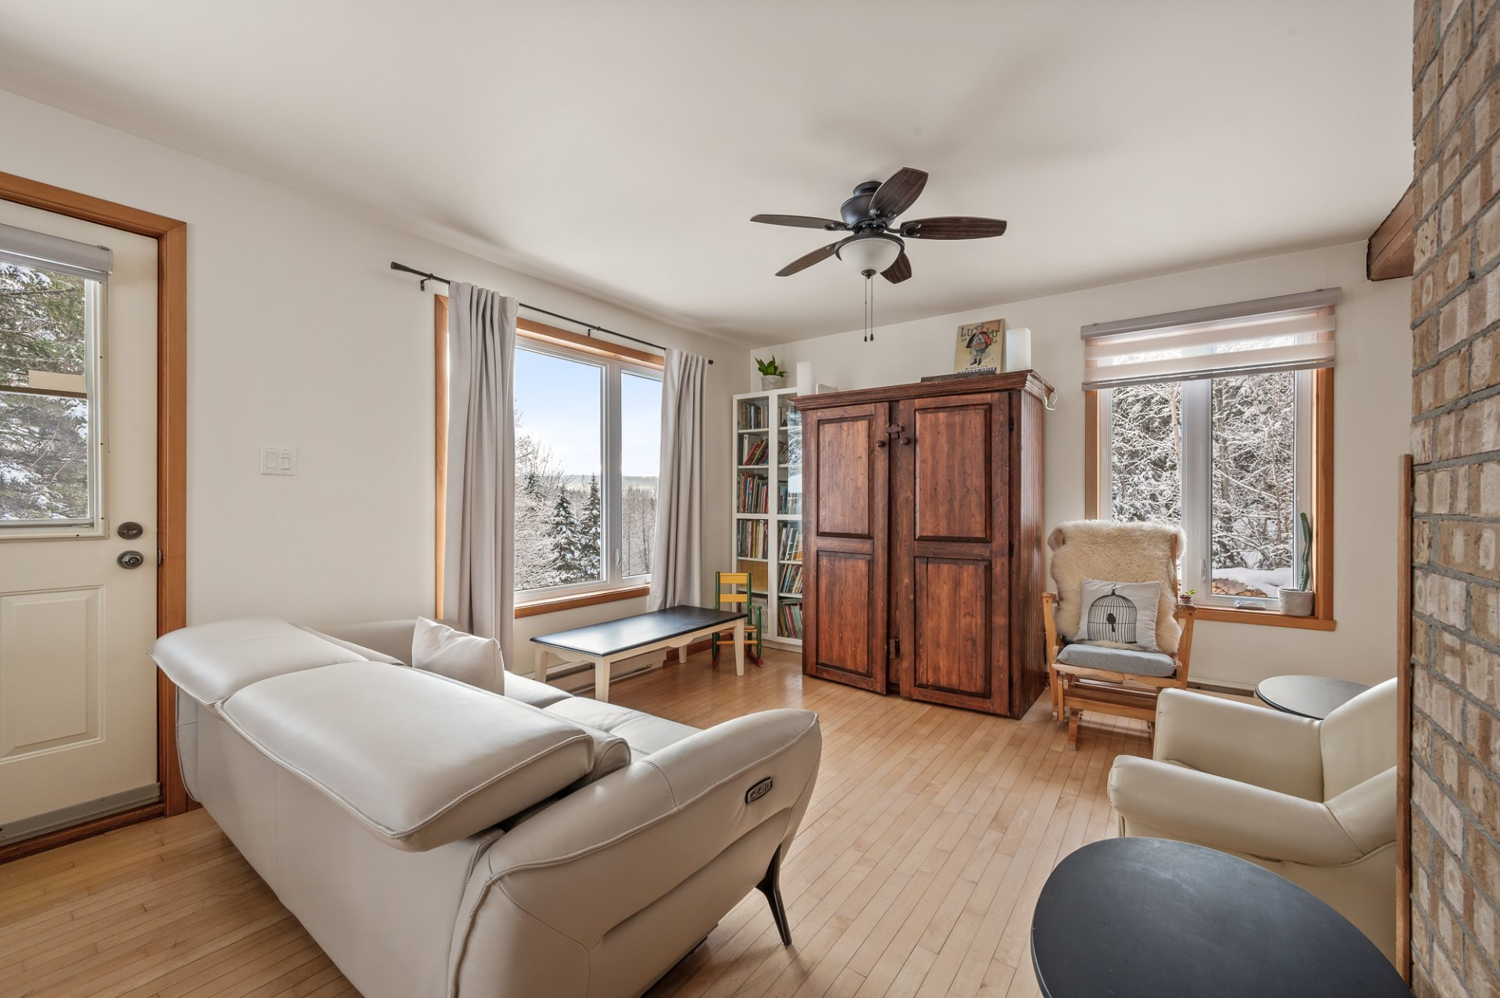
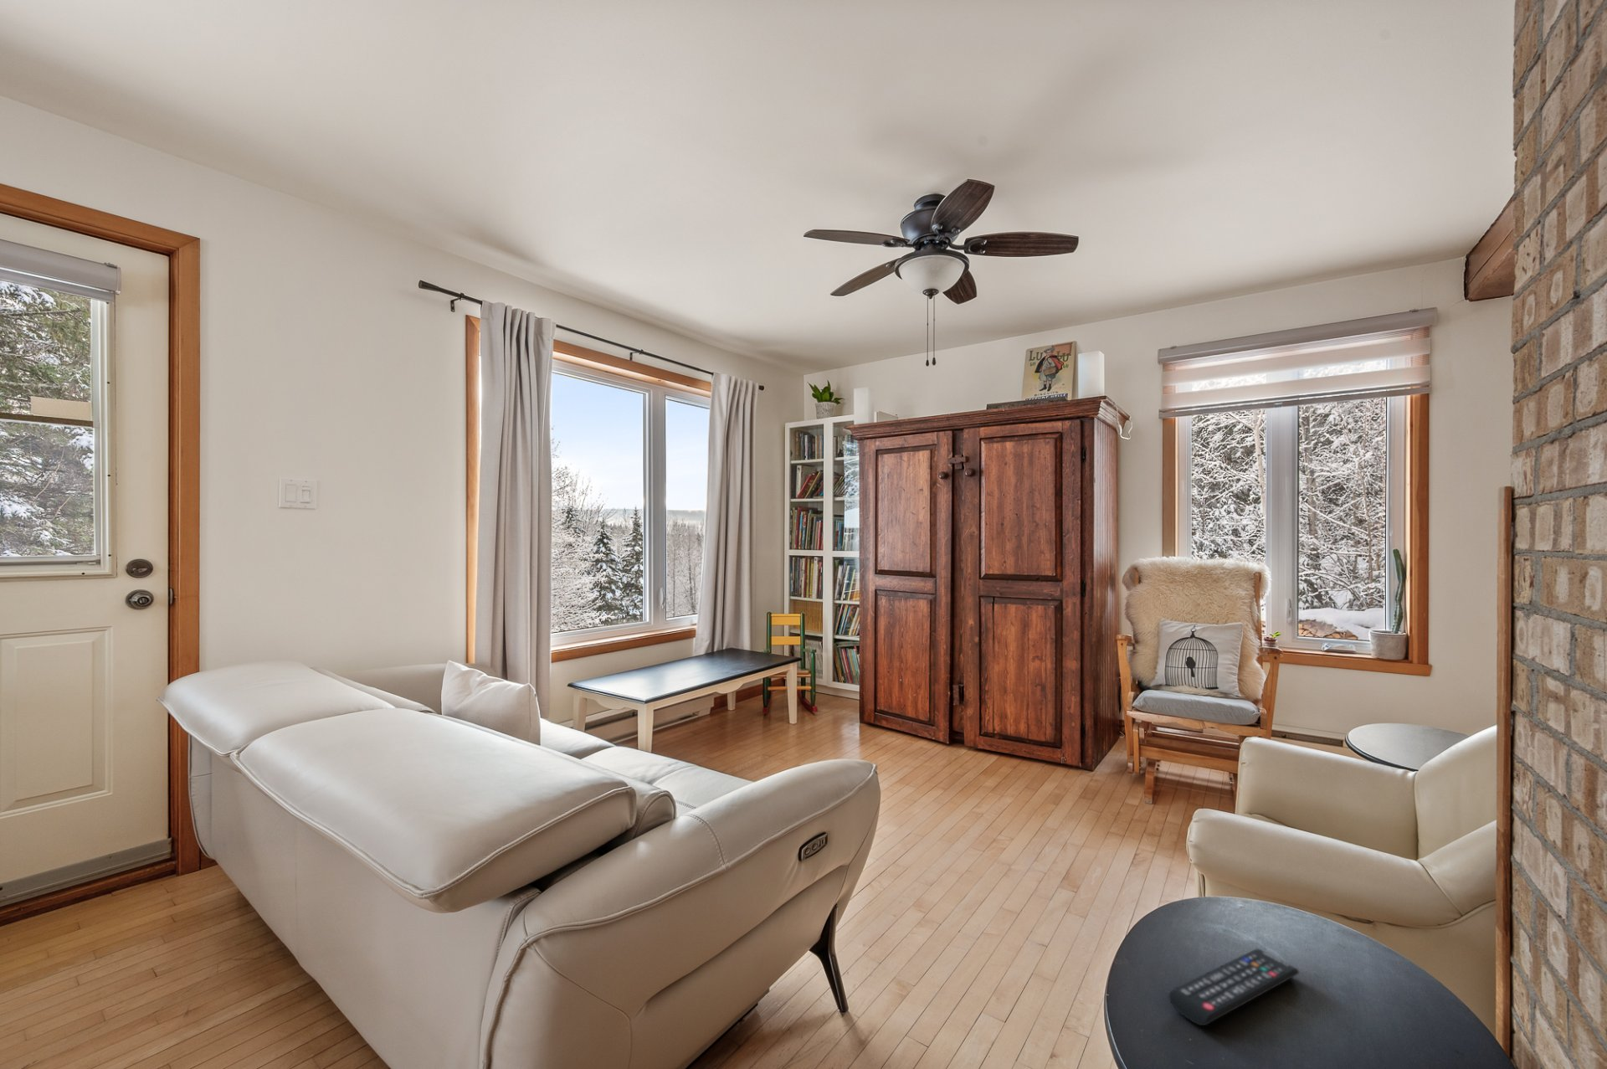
+ remote control [1168,947,1300,1026]
